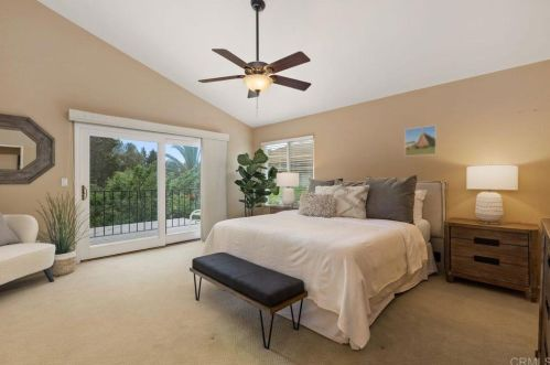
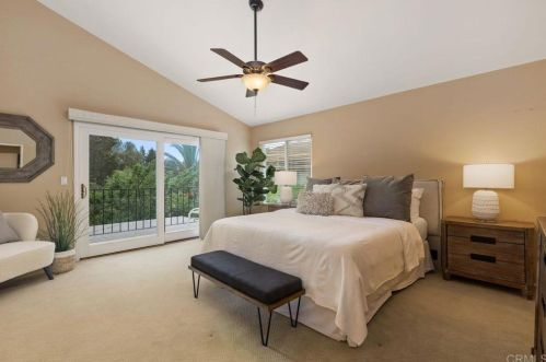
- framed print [403,124,438,158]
